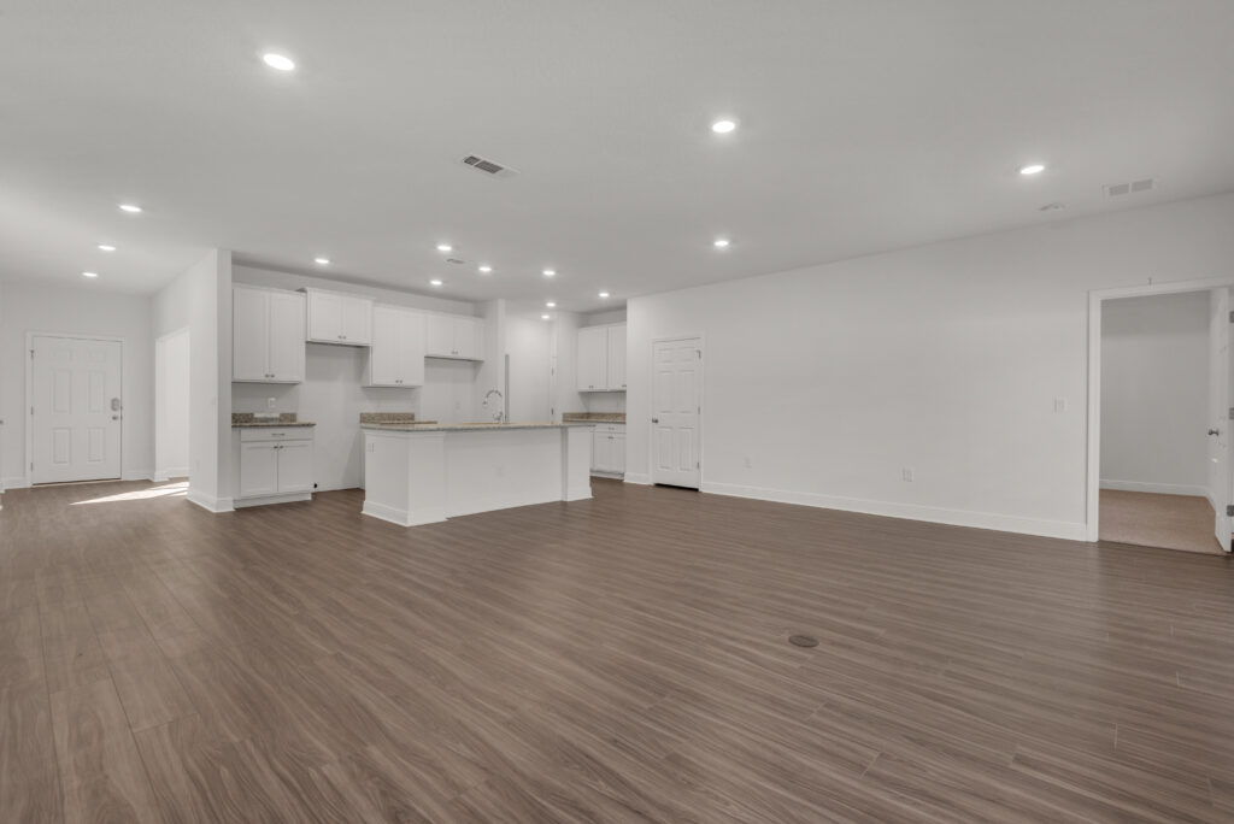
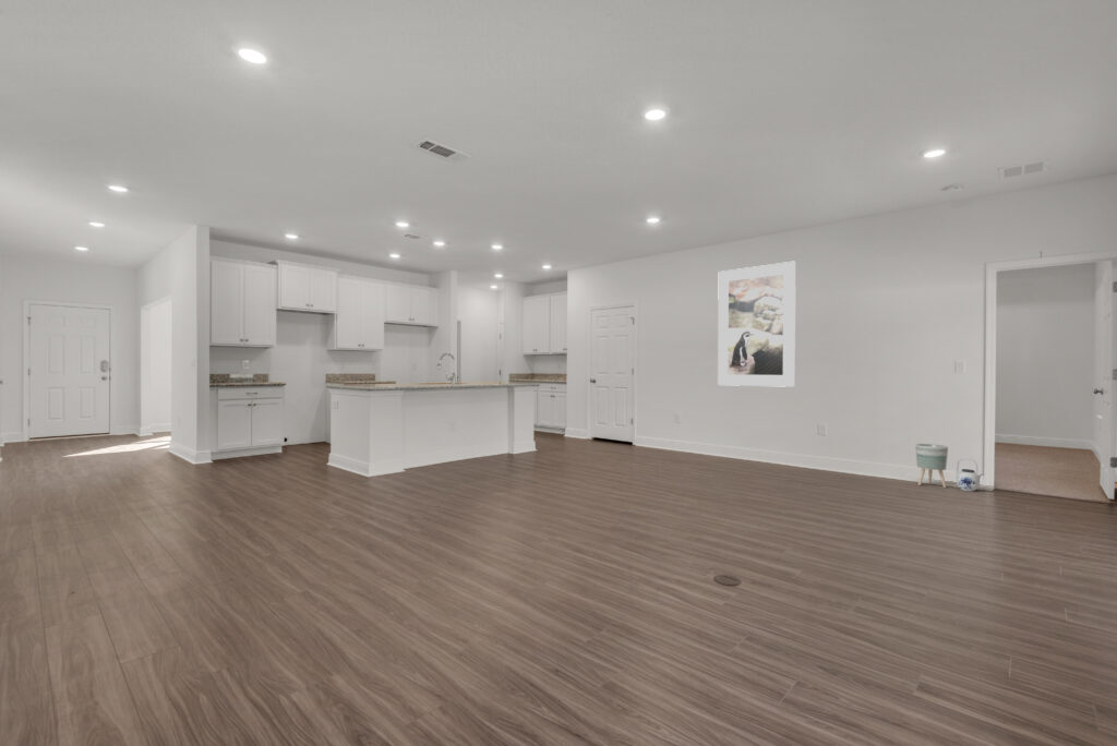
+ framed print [717,260,797,388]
+ teapot [956,458,985,492]
+ planter [914,443,949,489]
